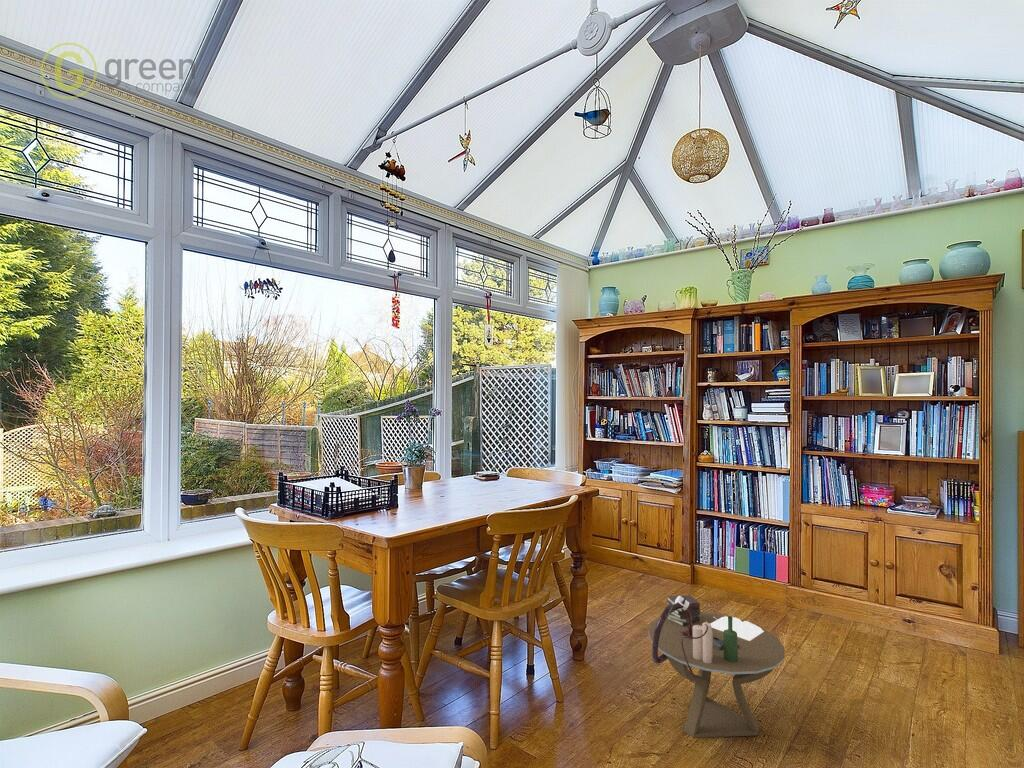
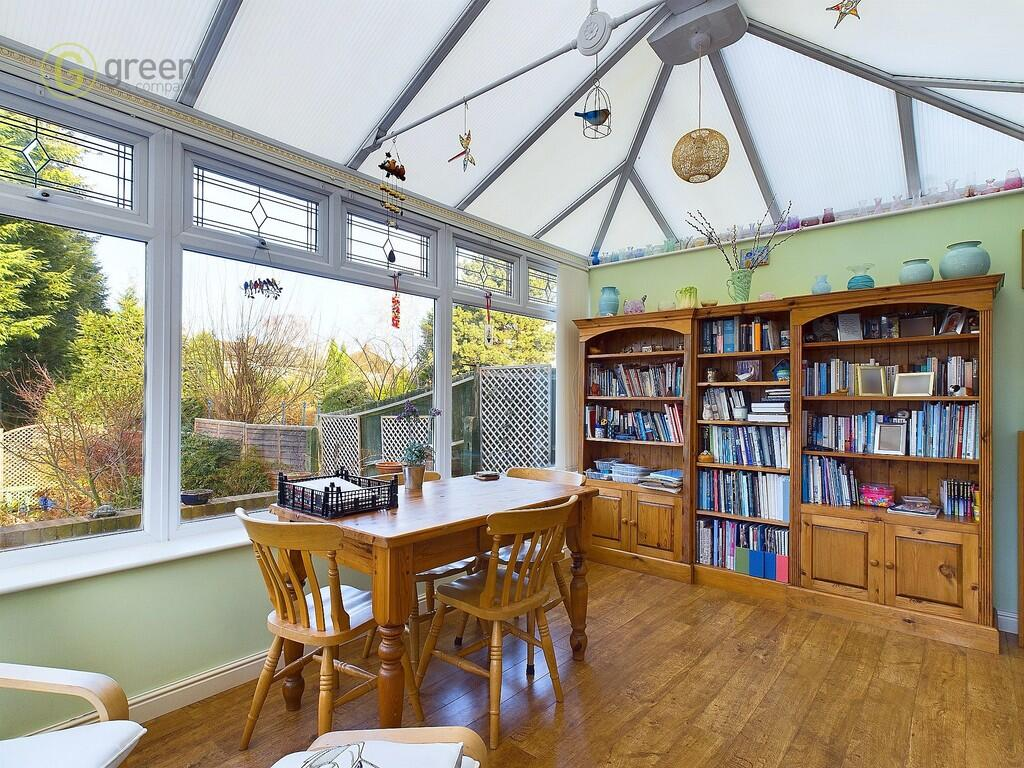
- side table [647,594,786,739]
